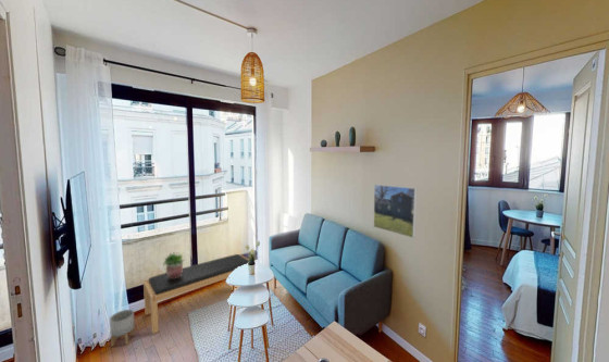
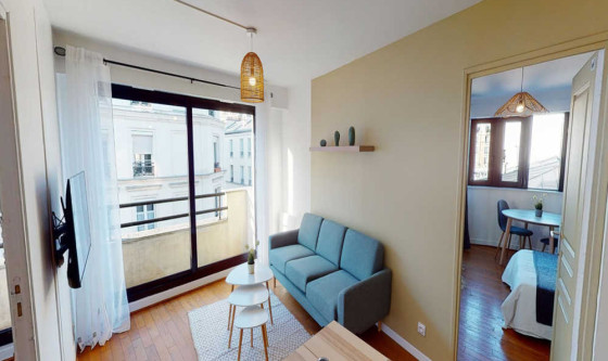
- bench [142,253,249,335]
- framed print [372,184,418,239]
- potted plant [162,251,187,278]
- planter [109,309,136,348]
